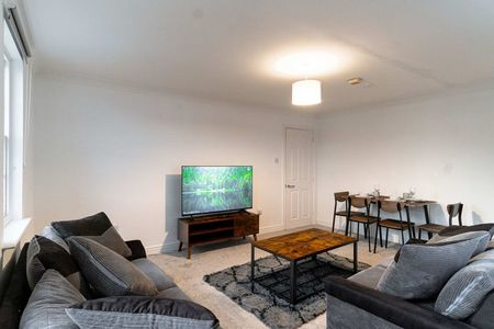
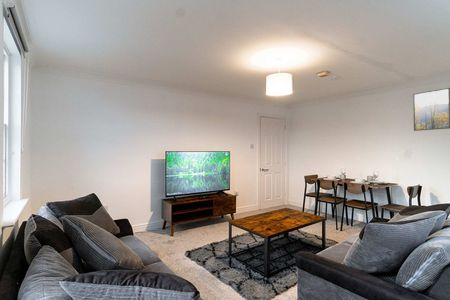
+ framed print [412,87,450,132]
